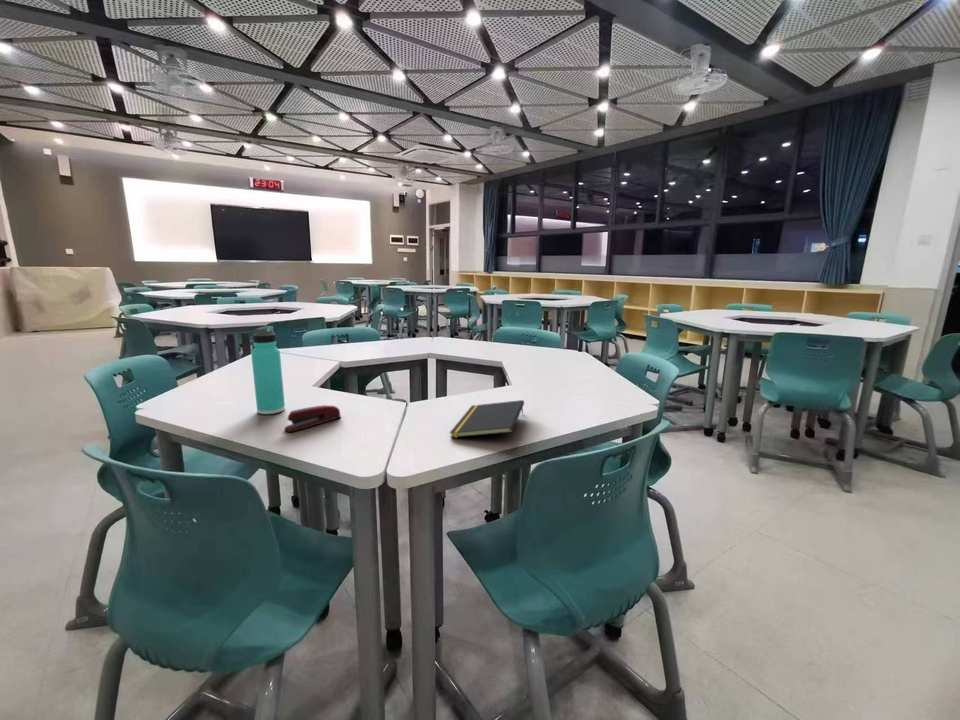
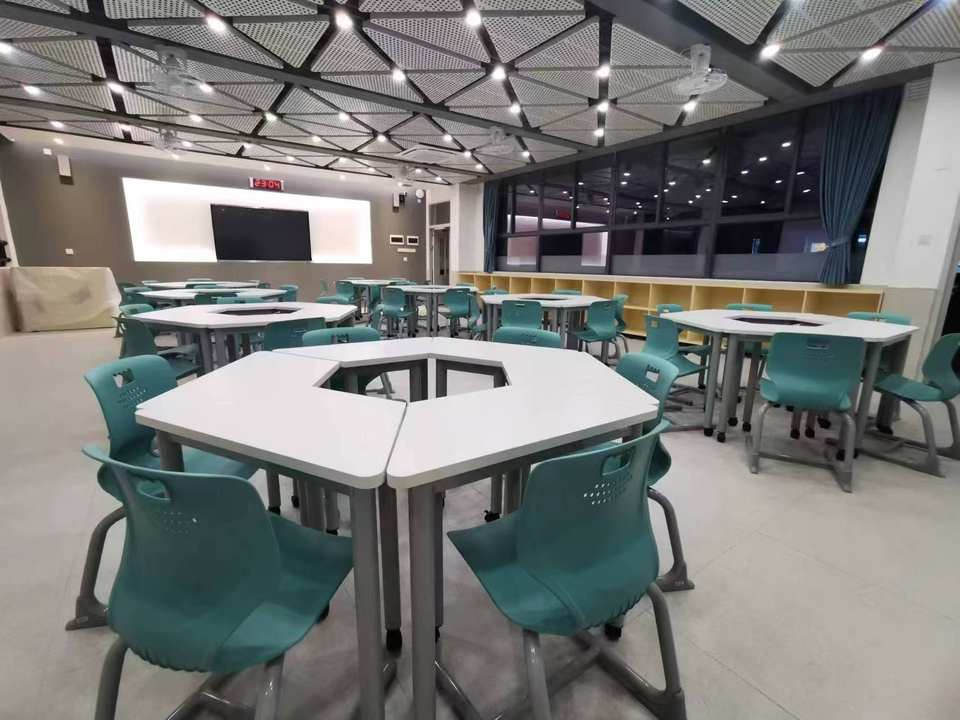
- notepad [449,399,525,439]
- thermos bottle [250,325,286,415]
- stapler [283,404,342,433]
